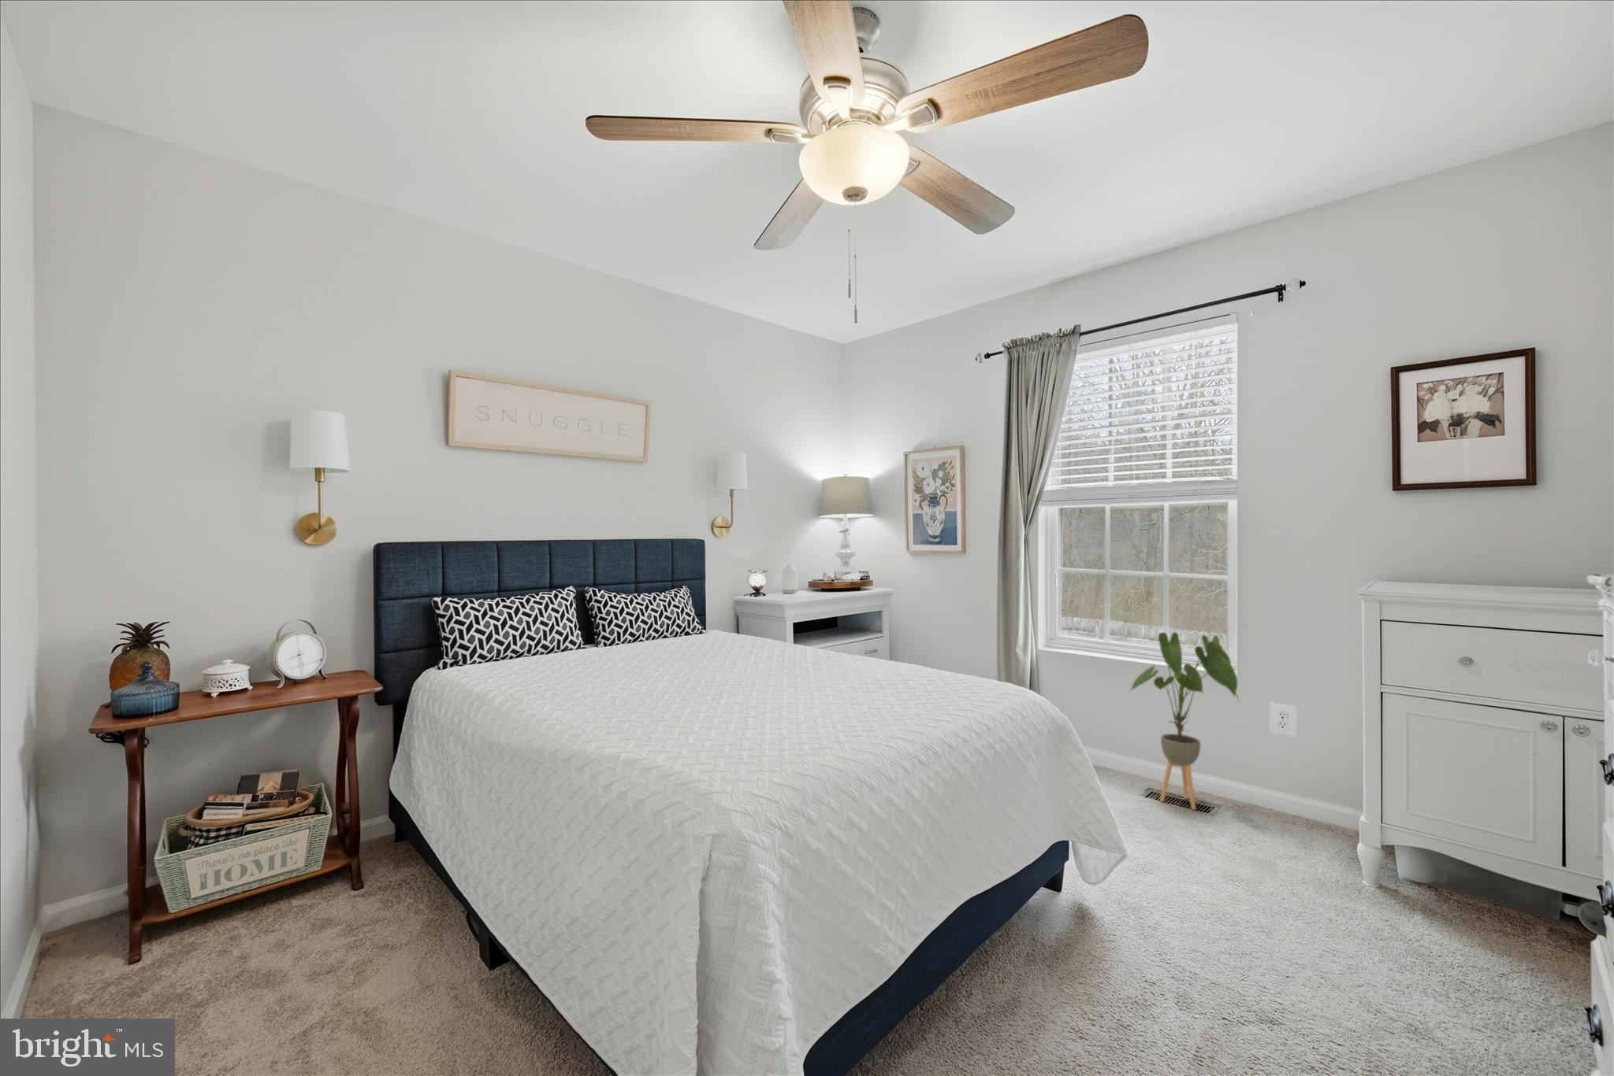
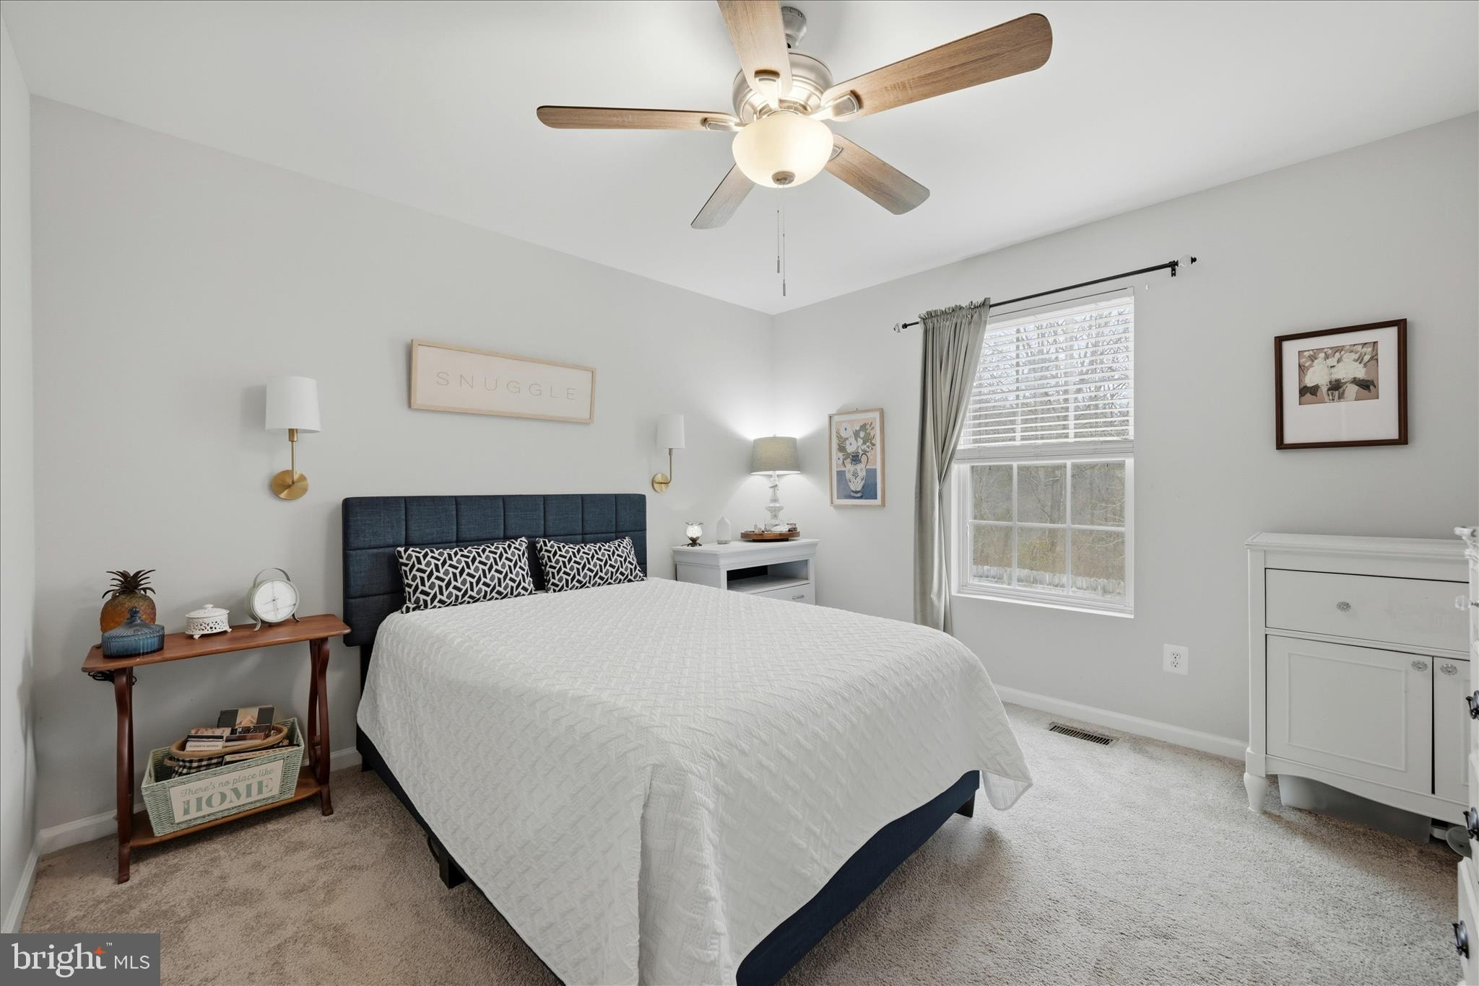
- house plant [1128,632,1243,811]
